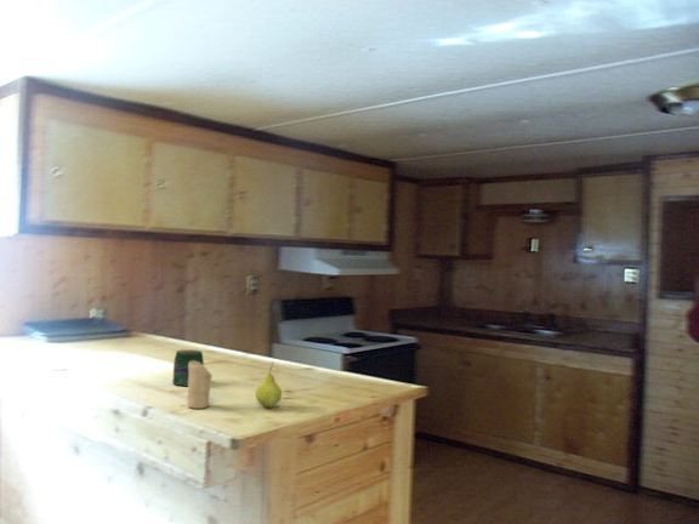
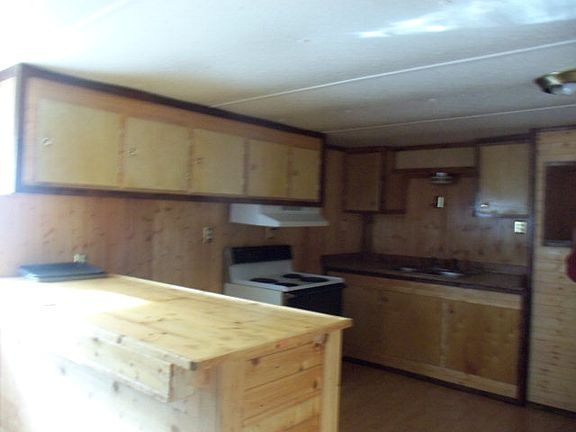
- candle [186,361,214,410]
- fruit [254,361,283,409]
- jar [171,349,205,387]
